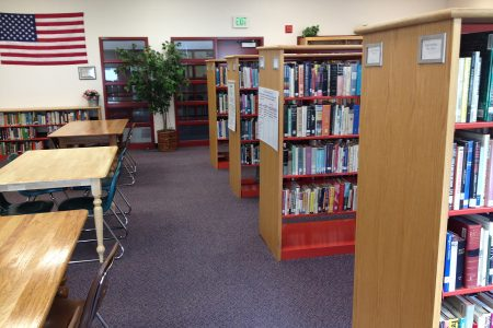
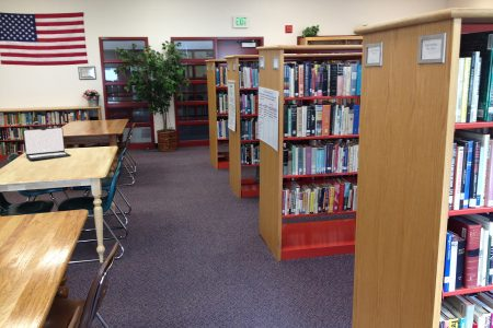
+ laptop [22,127,72,161]
